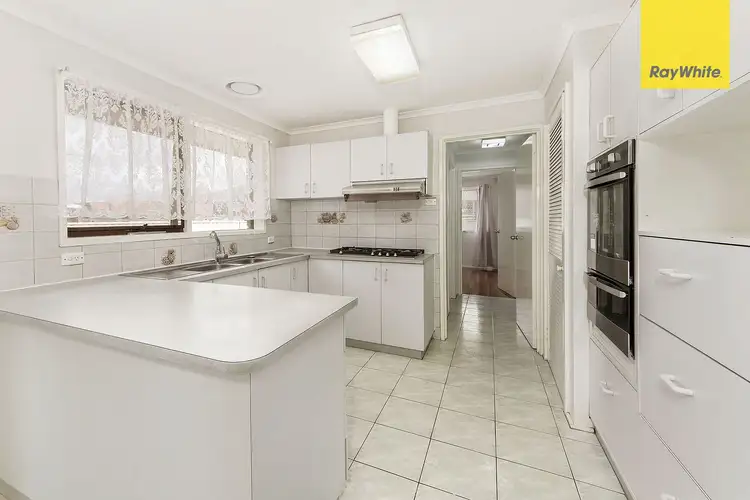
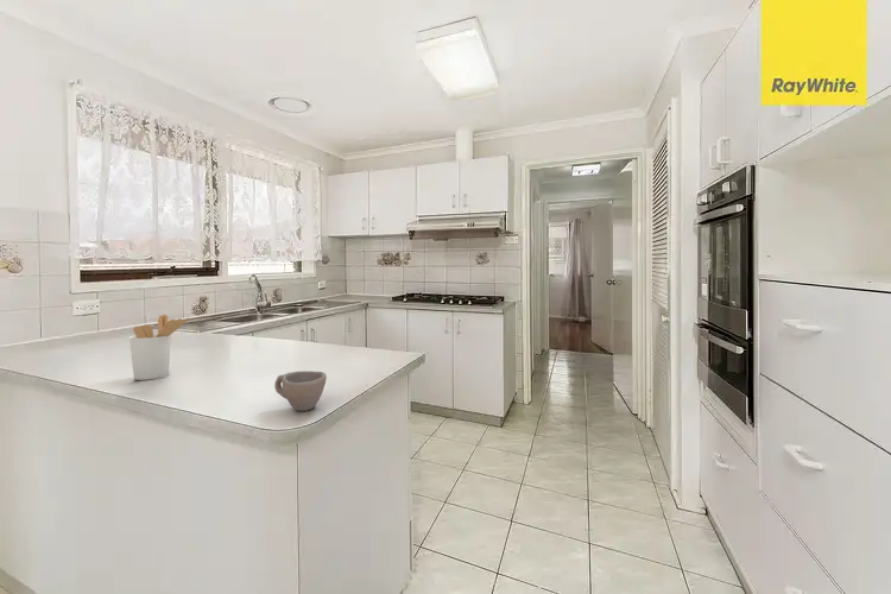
+ cup [273,369,328,412]
+ utensil holder [128,314,190,381]
